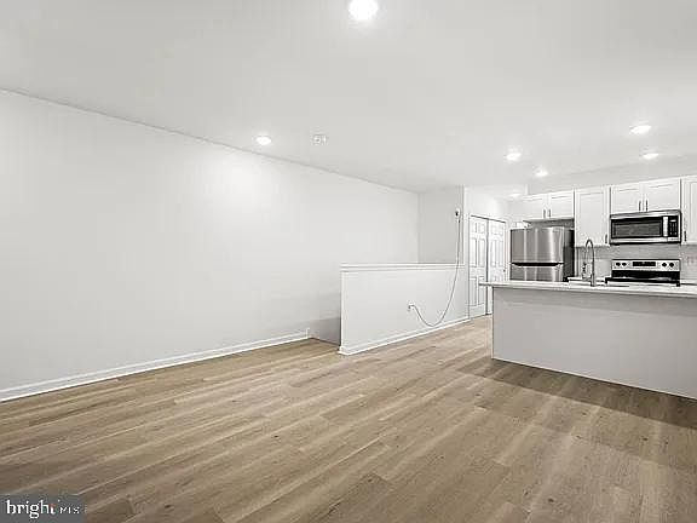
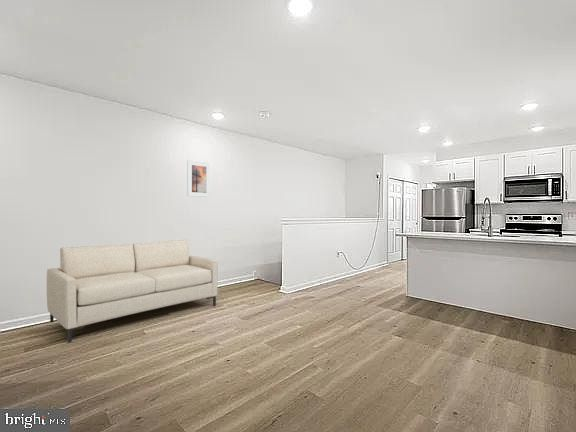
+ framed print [186,159,211,198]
+ sofa [46,239,219,343]
